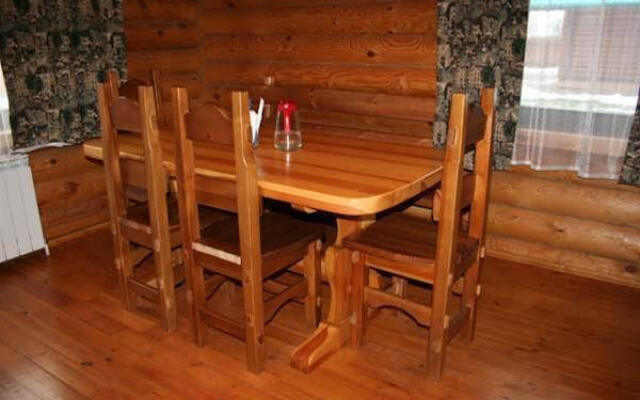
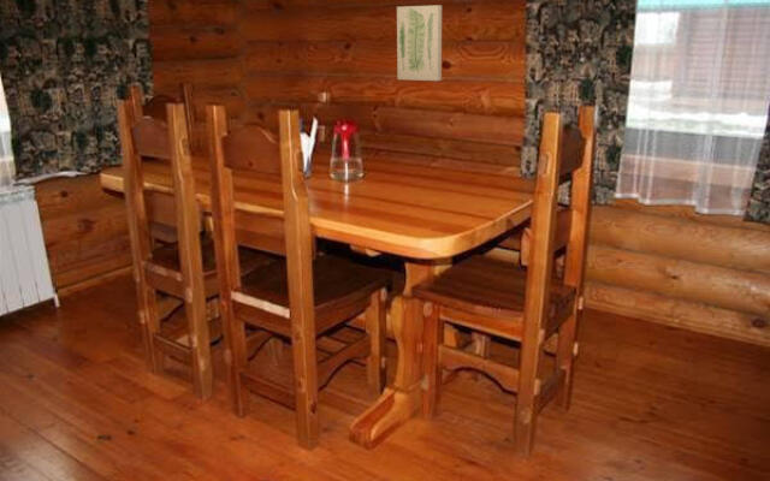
+ wall art [396,4,443,82]
